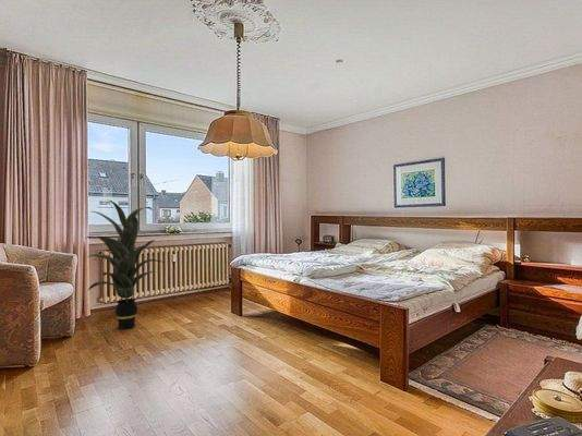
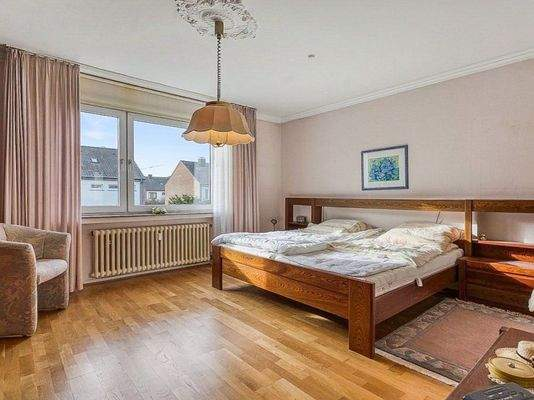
- indoor plant [83,198,166,330]
